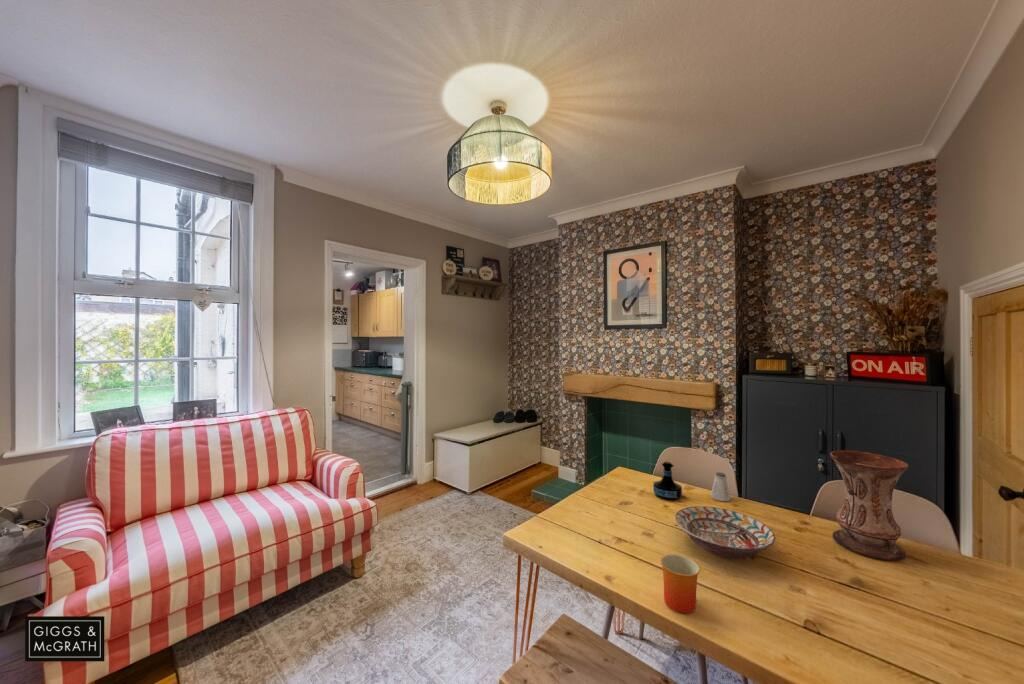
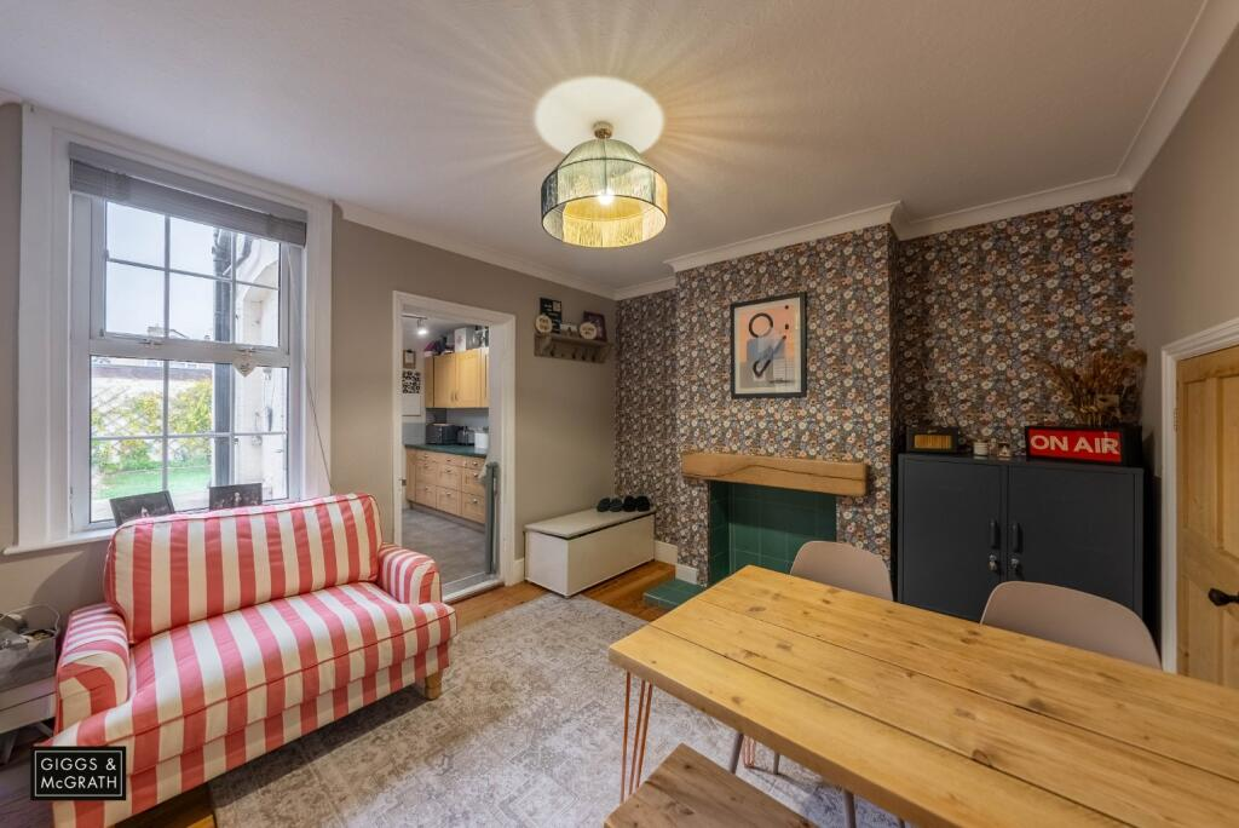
- vase [829,450,910,561]
- saltshaker [710,471,731,502]
- decorative bowl [674,505,776,560]
- tequila bottle [652,461,683,501]
- mug [659,553,701,614]
